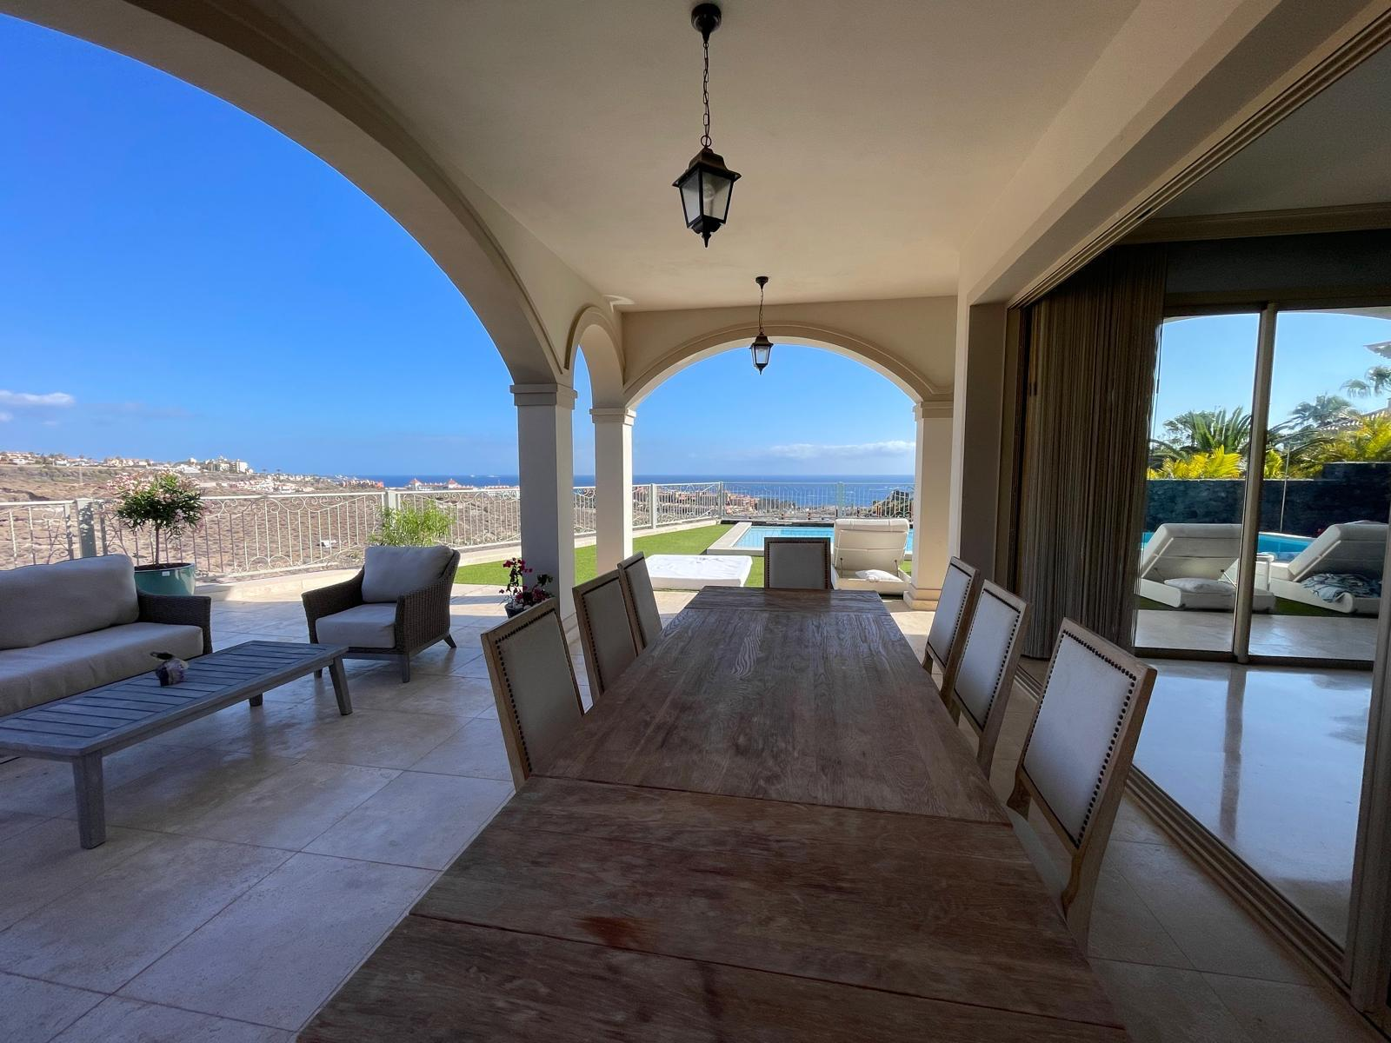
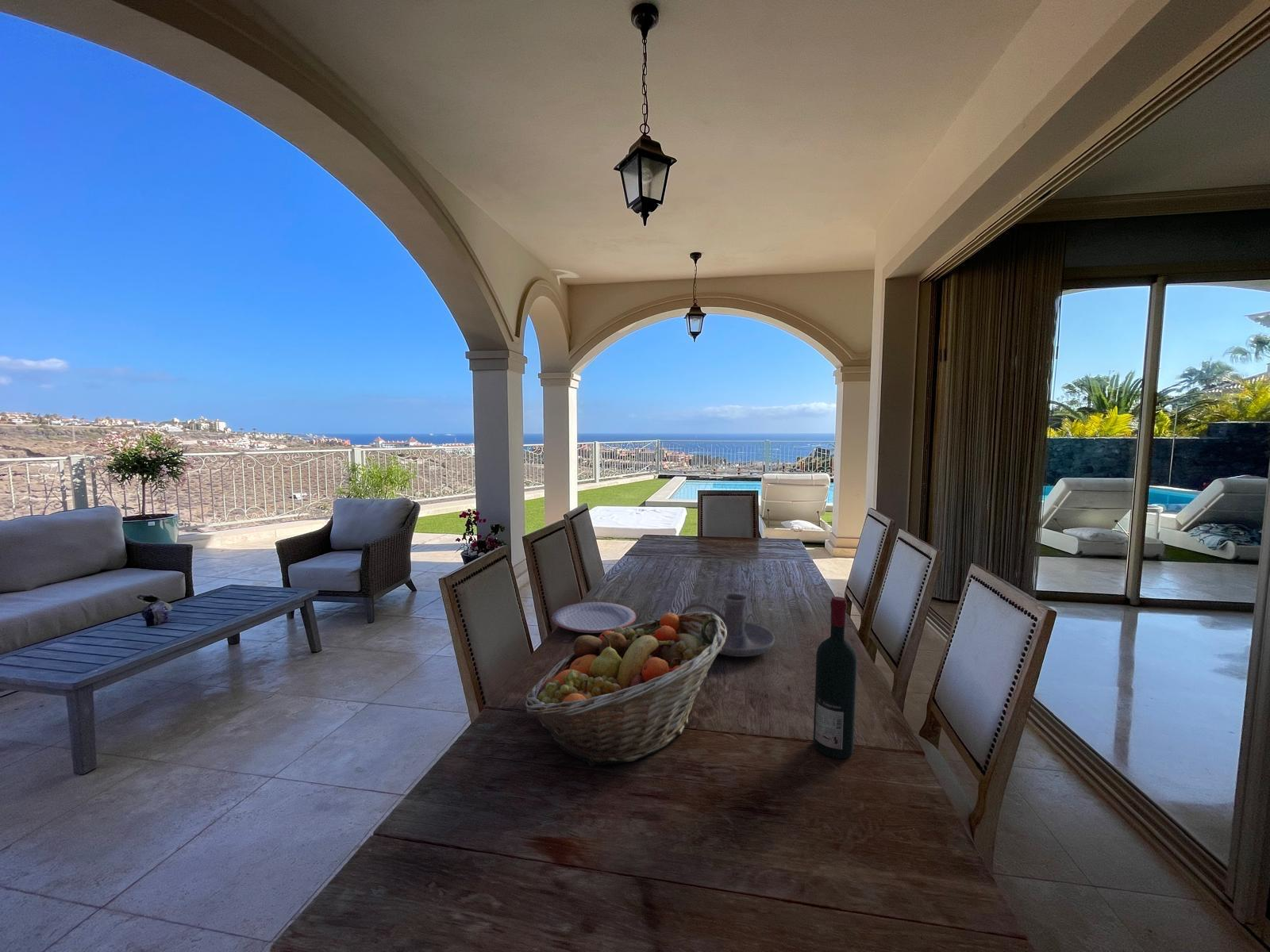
+ candle holder [680,593,775,658]
+ alcohol [813,596,858,759]
+ fruit basket [524,611,727,767]
+ plate [551,601,637,634]
